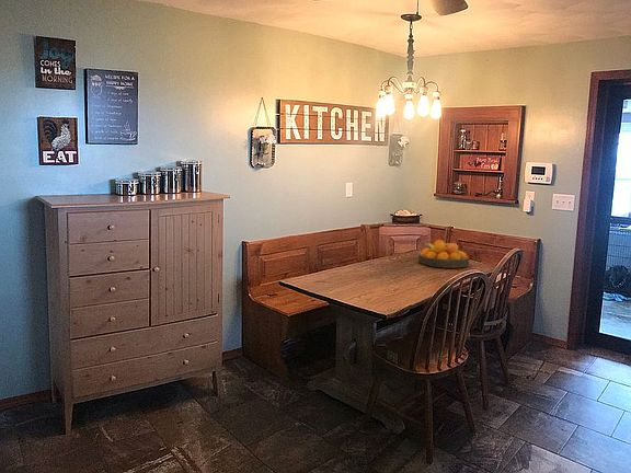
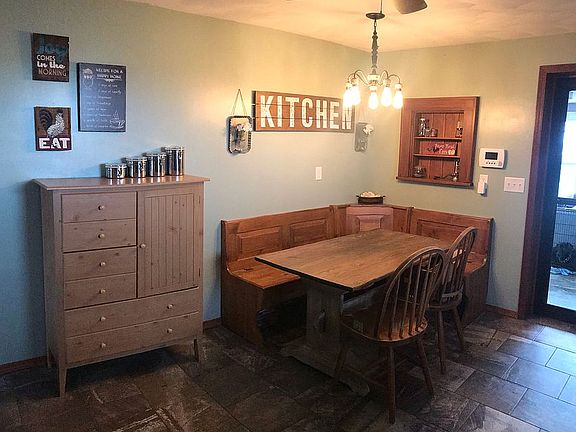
- fruit bowl [417,239,470,268]
